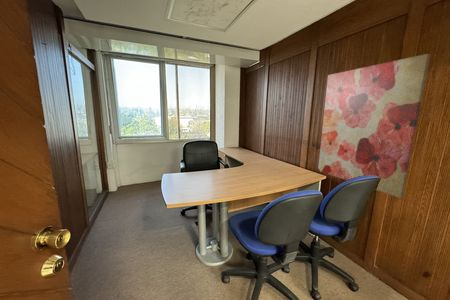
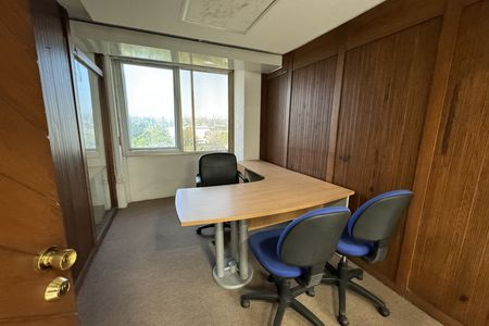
- wall art [317,53,432,199]
